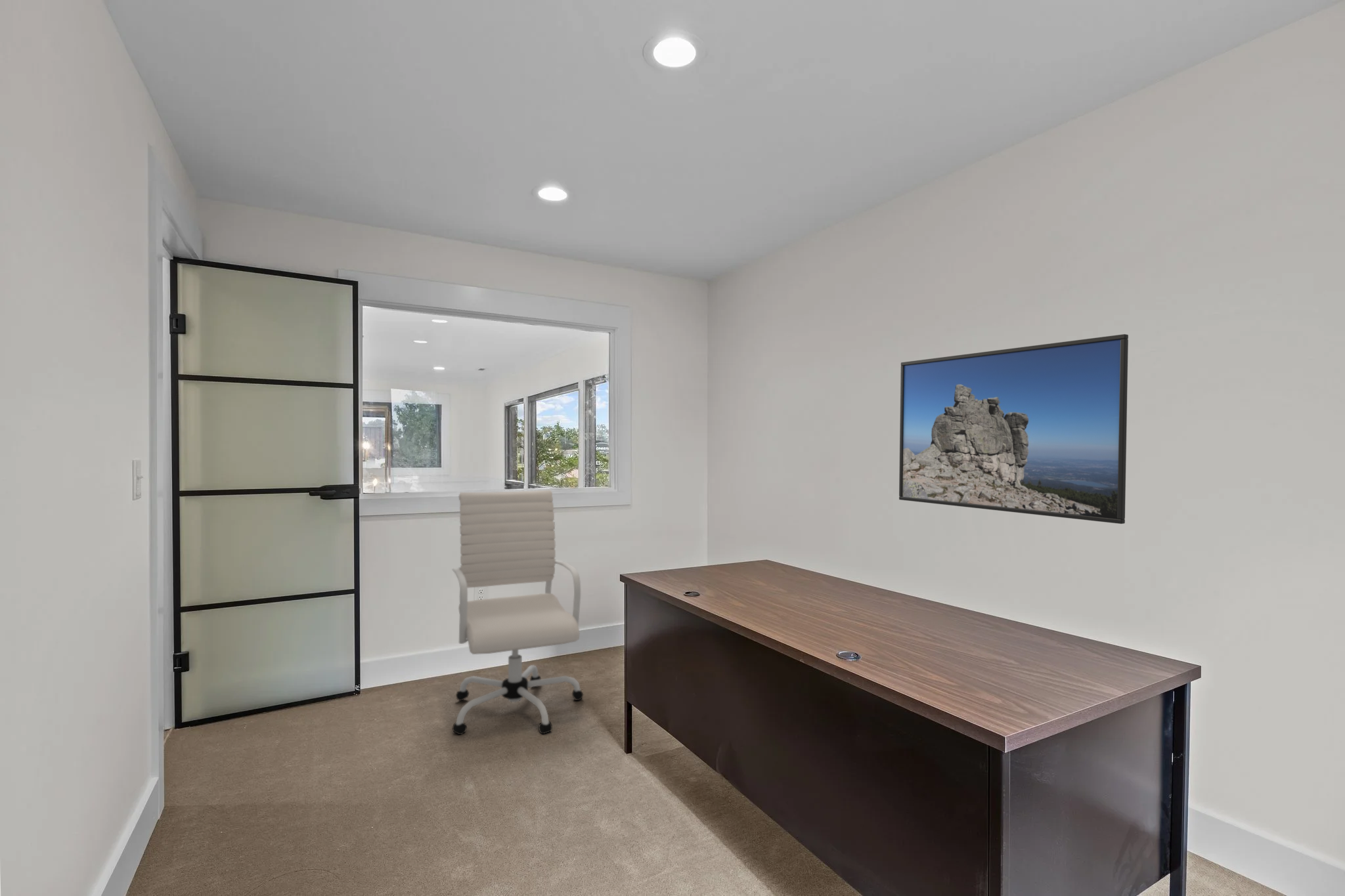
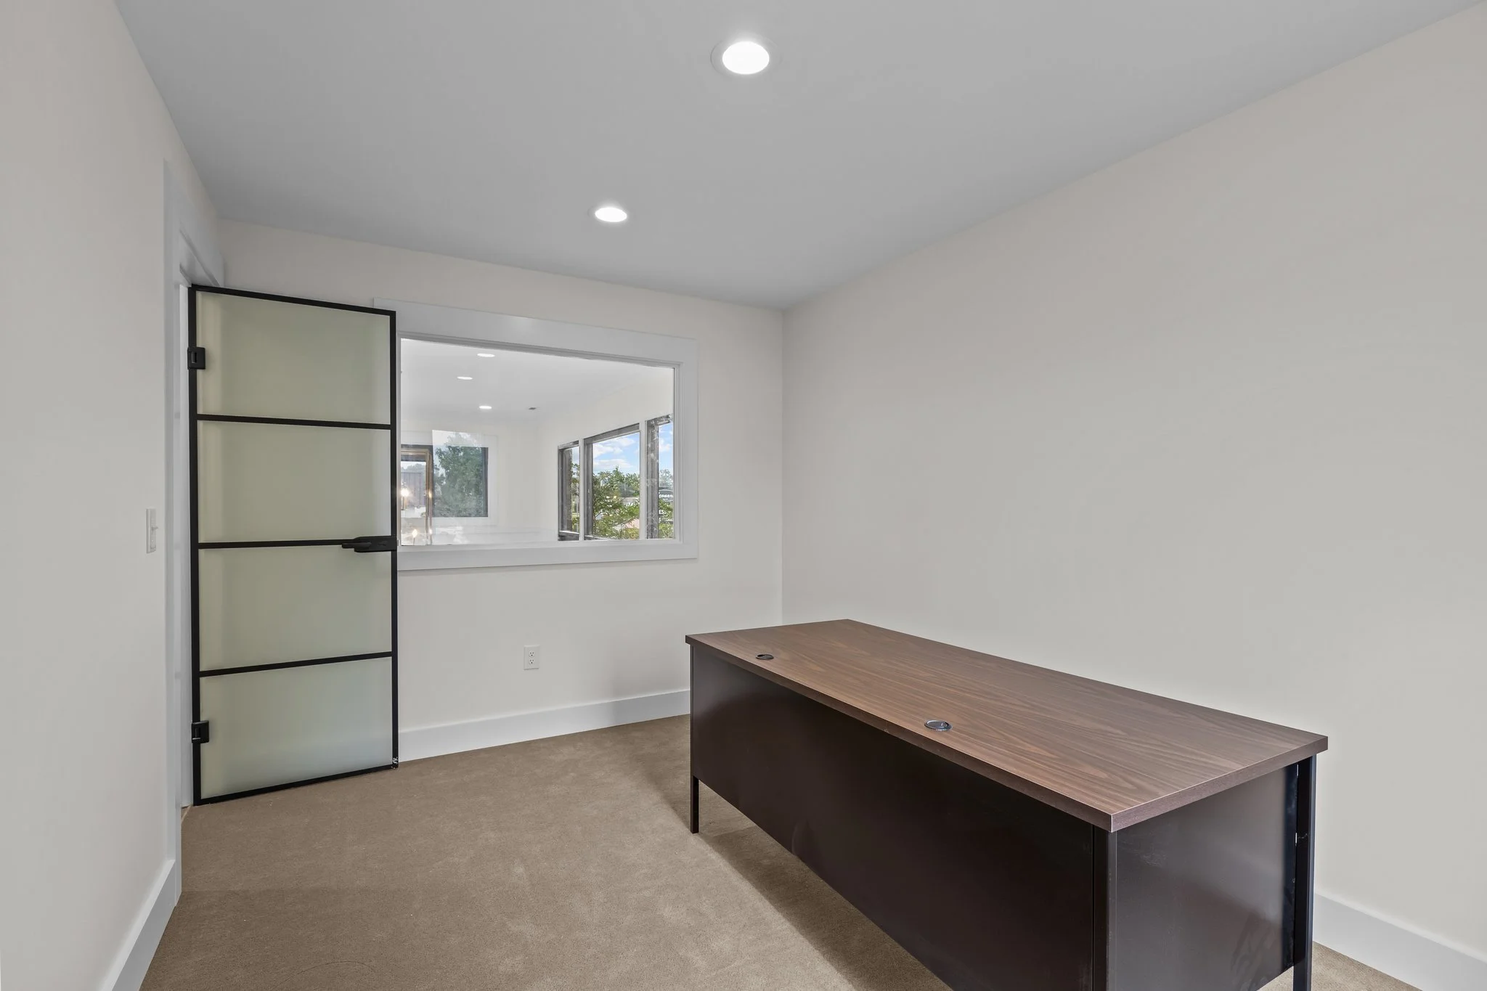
- office chair [452,489,584,735]
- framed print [898,333,1129,524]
